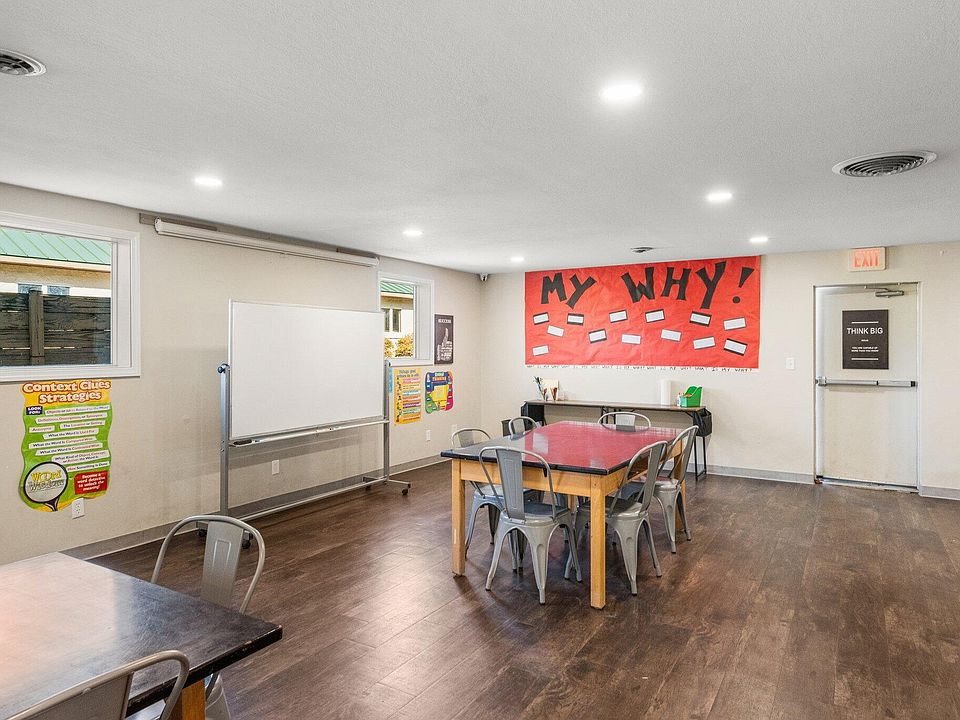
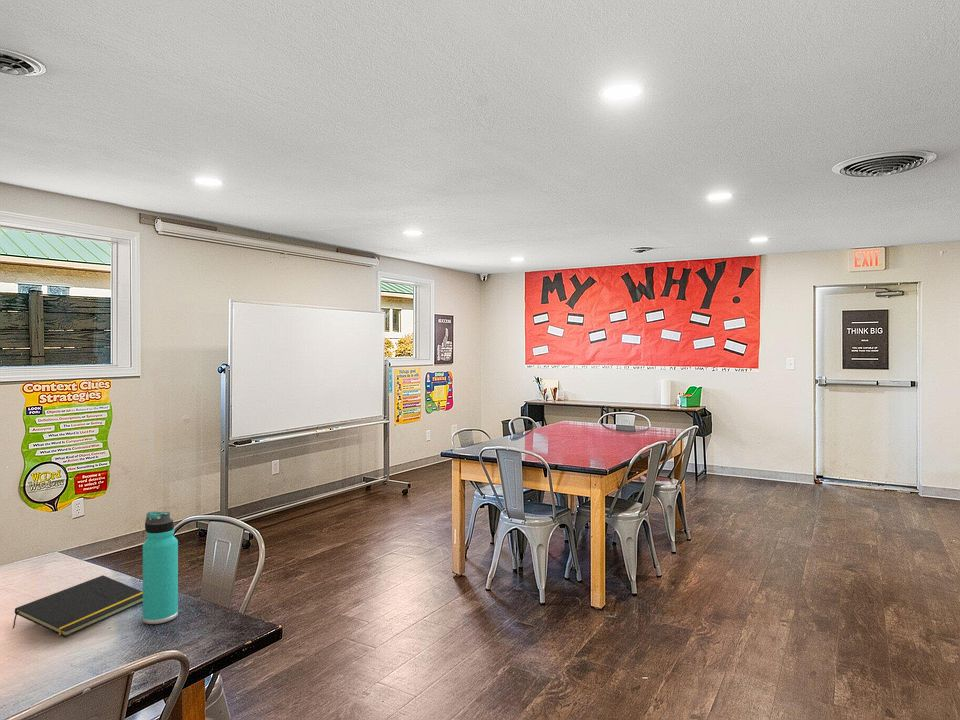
+ notepad [12,574,143,638]
+ thermos bottle [142,511,179,625]
